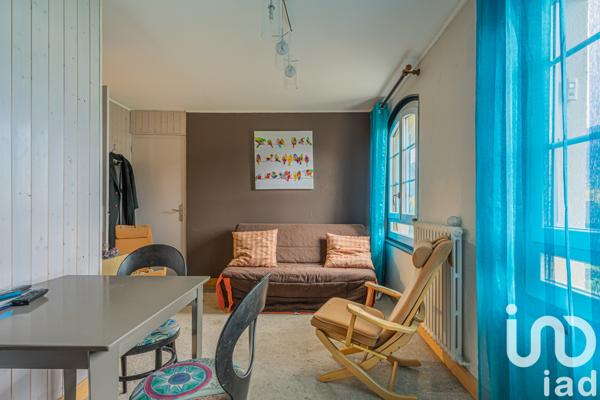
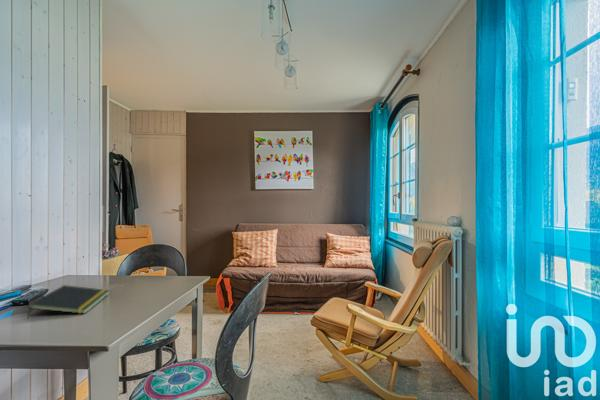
+ notepad [26,284,111,320]
